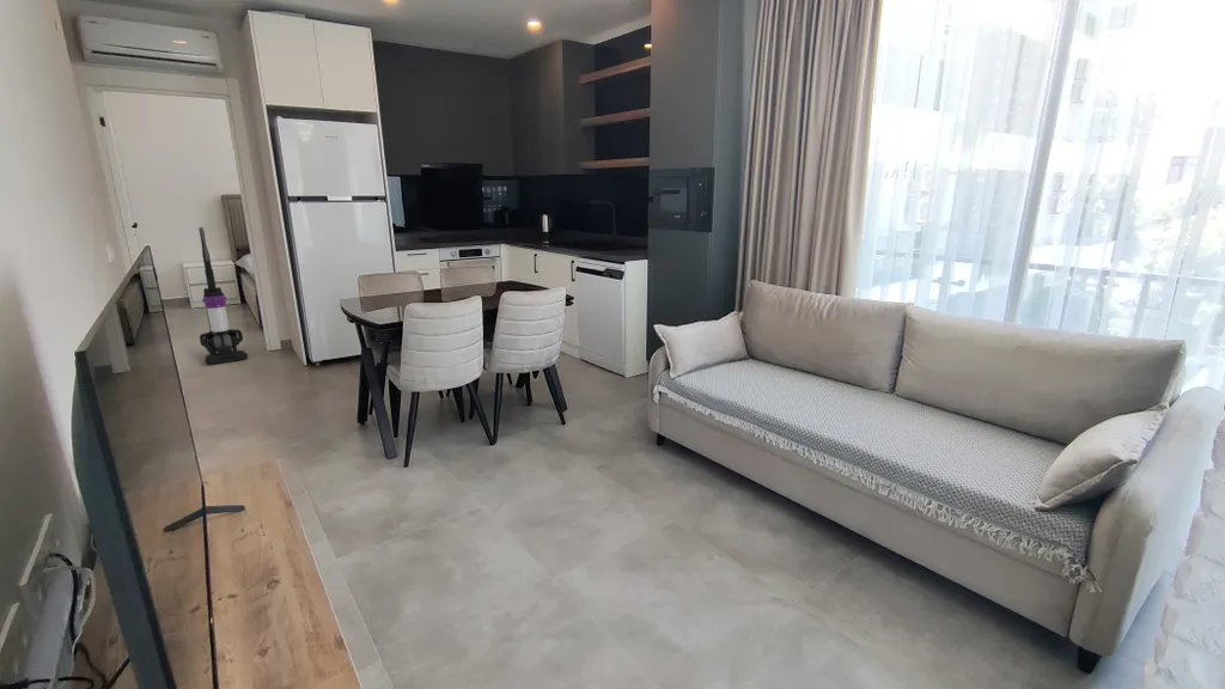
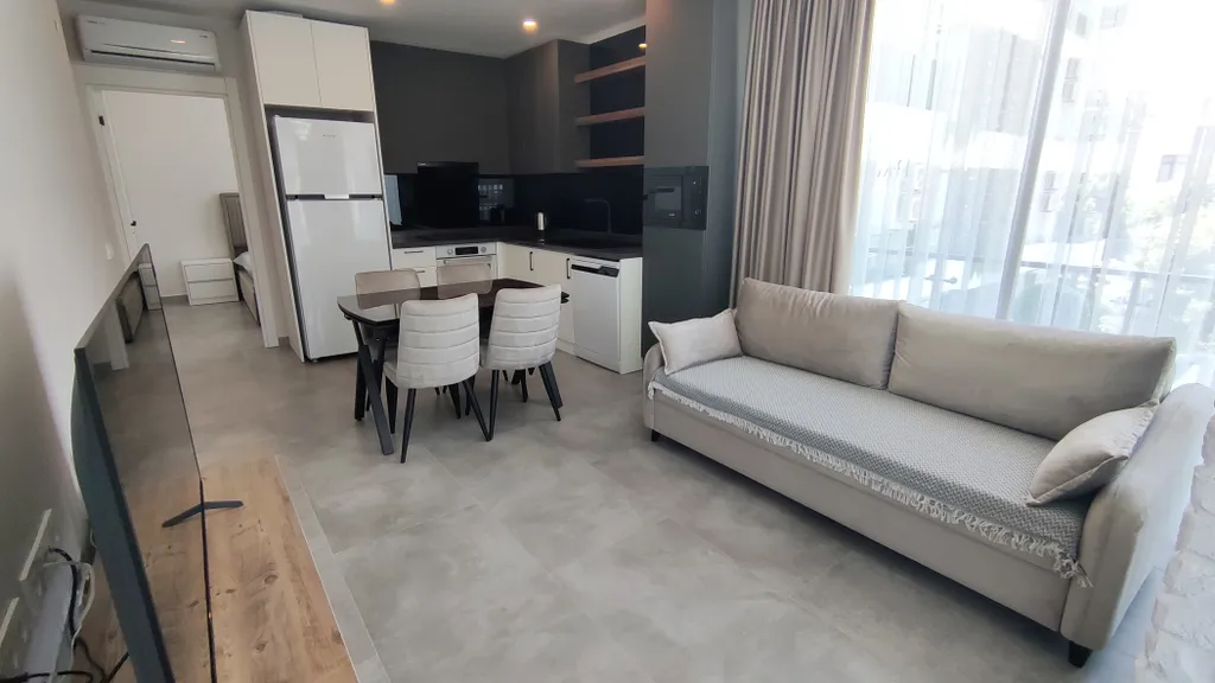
- vacuum cleaner [197,226,249,365]
